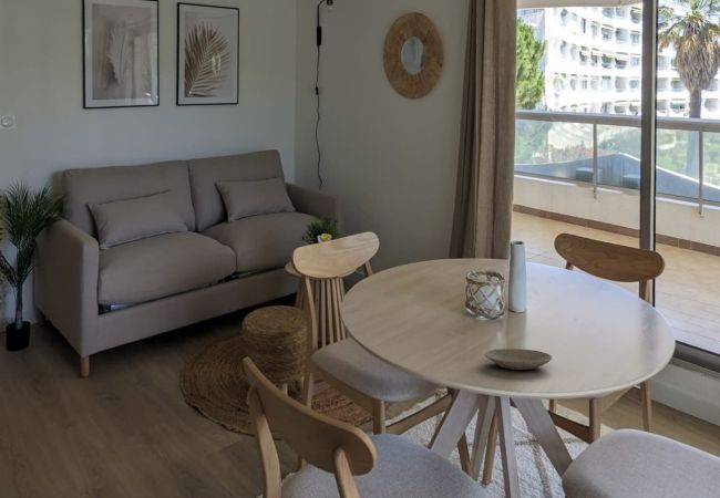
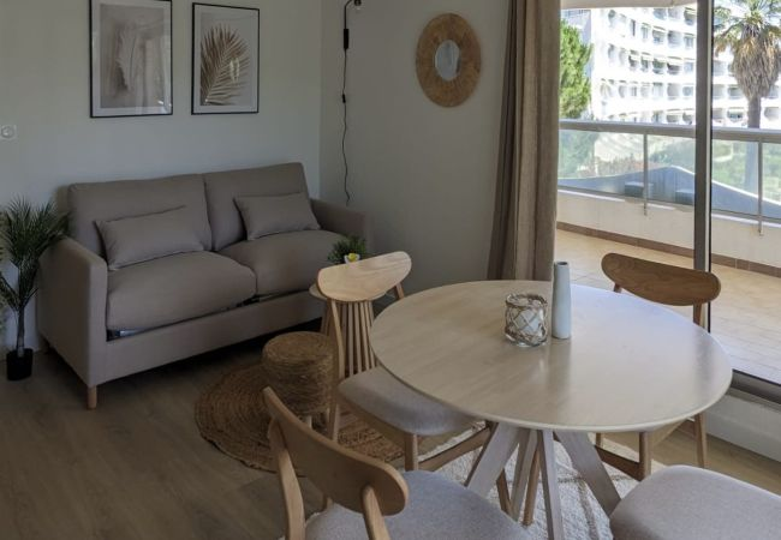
- plate [484,347,553,371]
